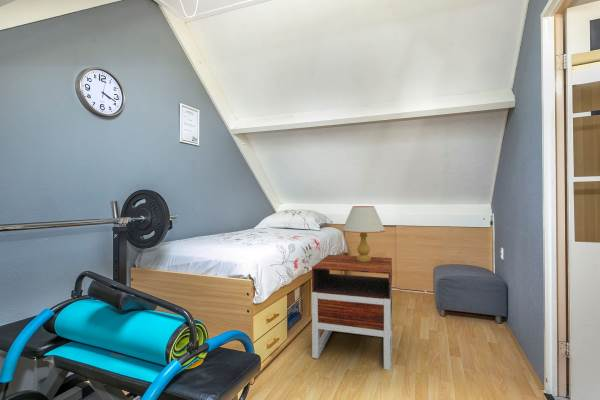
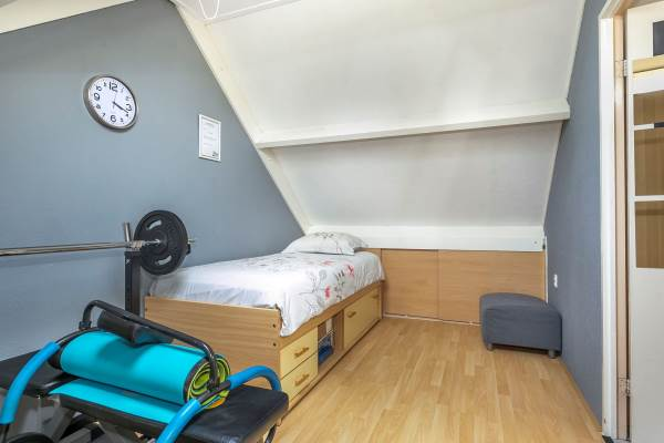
- table lamp [341,205,386,262]
- nightstand [311,254,393,371]
